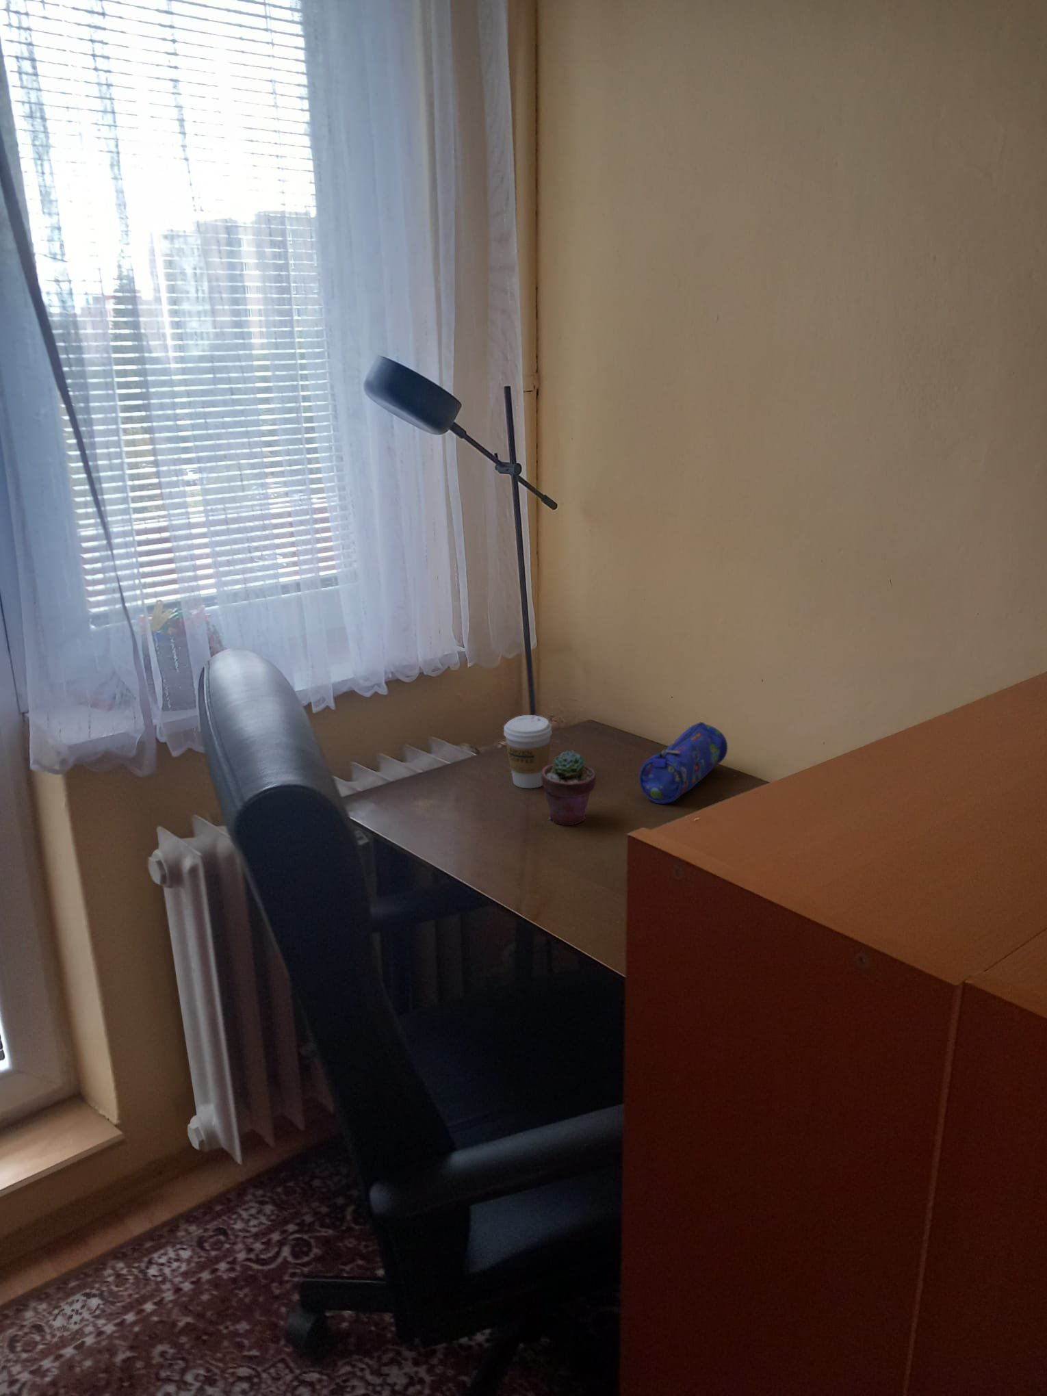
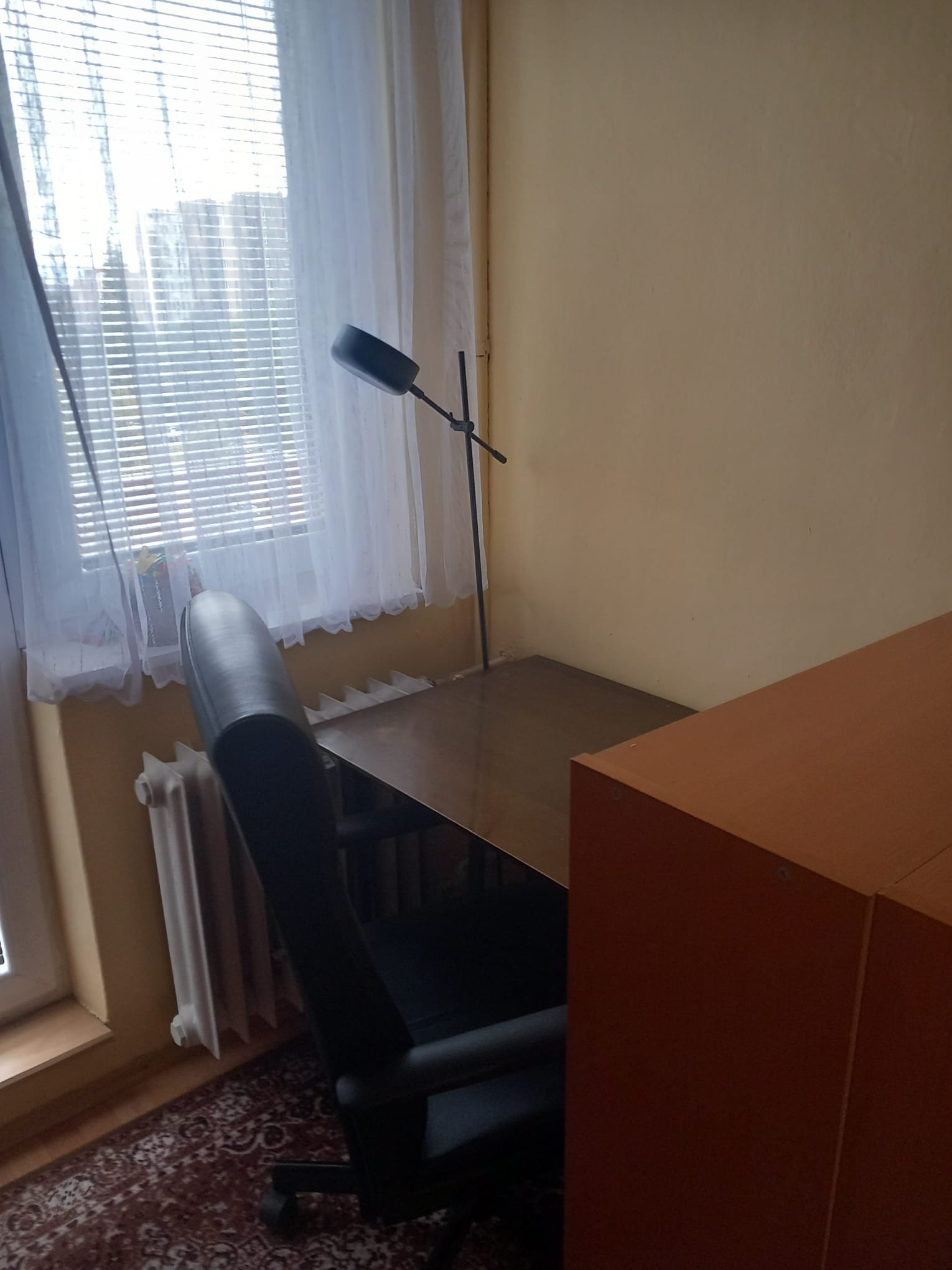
- pencil case [639,721,728,805]
- potted succulent [541,750,597,826]
- coffee cup [503,714,553,789]
